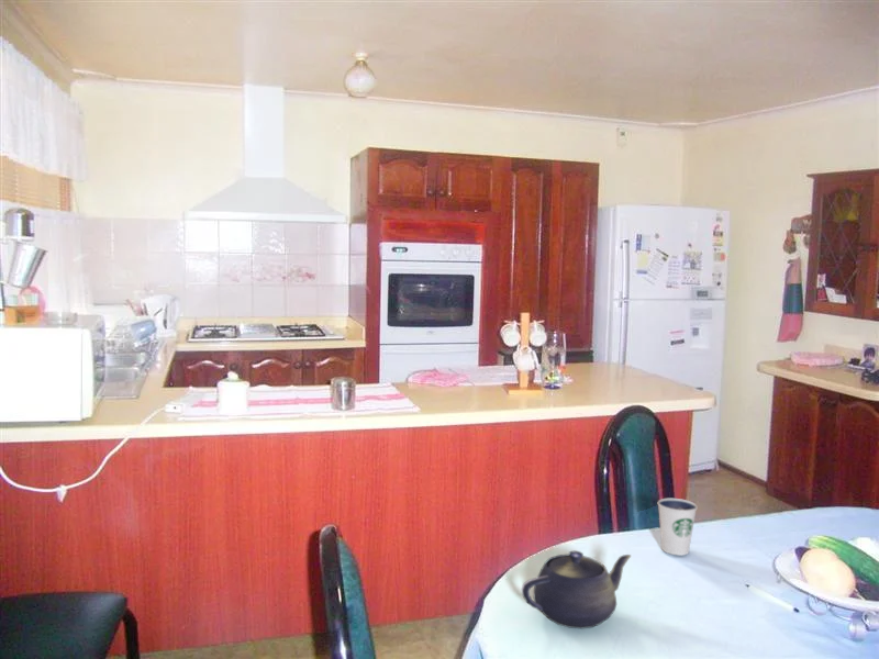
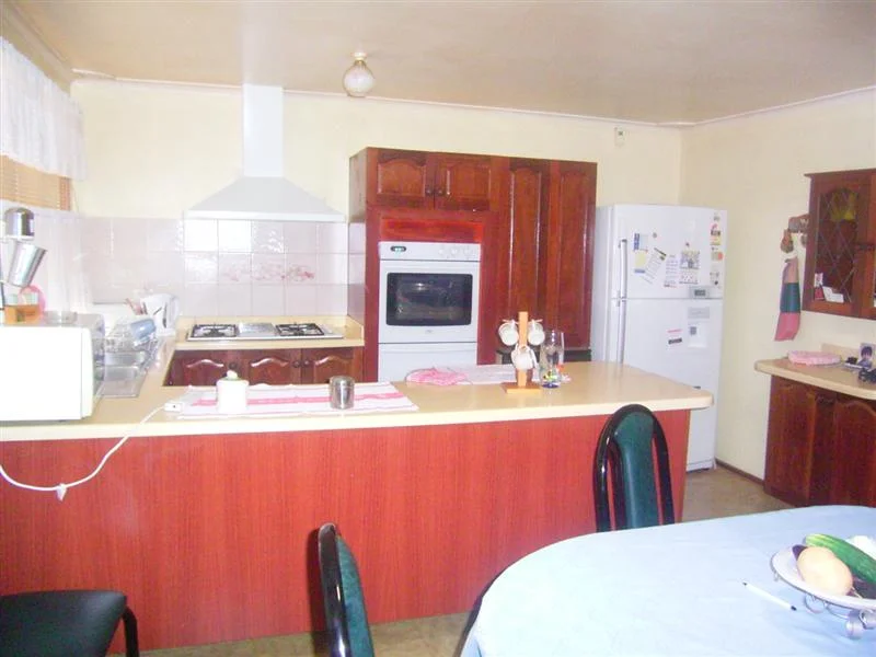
- teapot [521,550,632,629]
- dixie cup [657,498,699,556]
